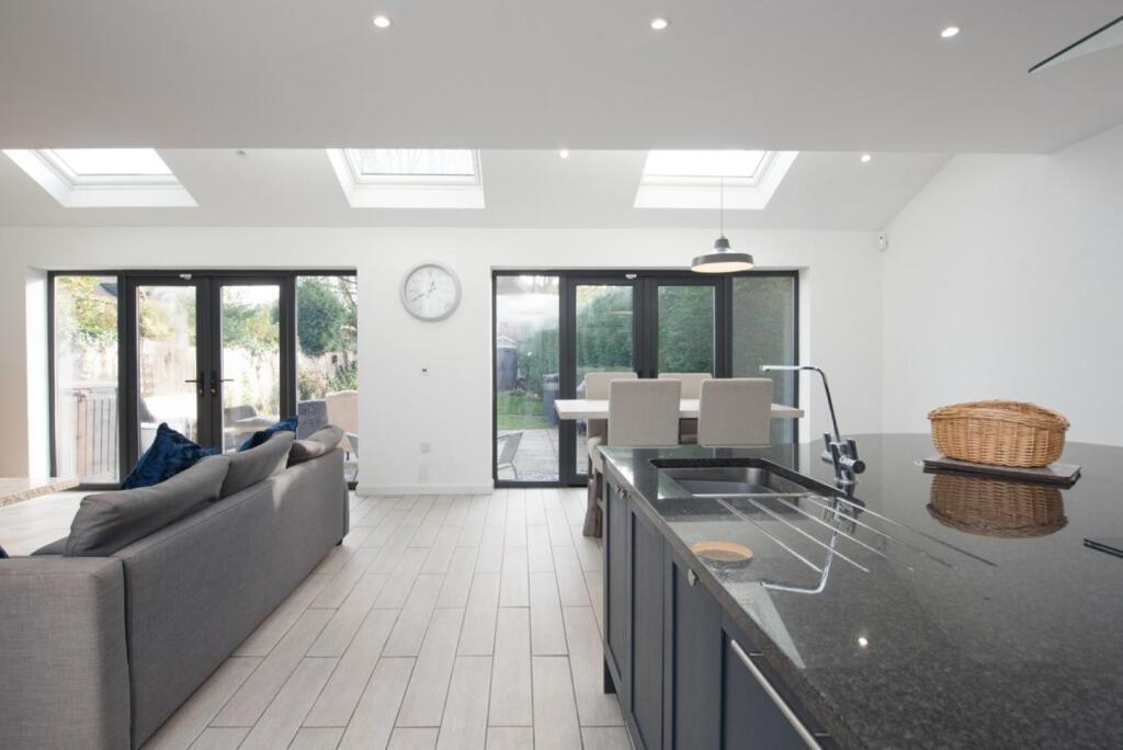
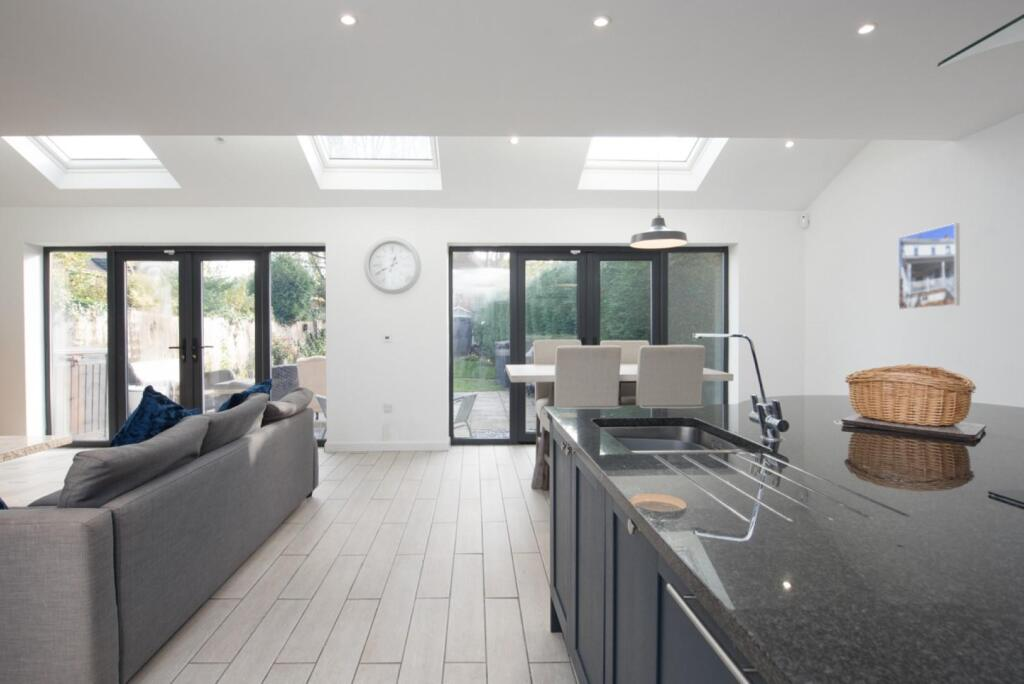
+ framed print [897,222,961,311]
